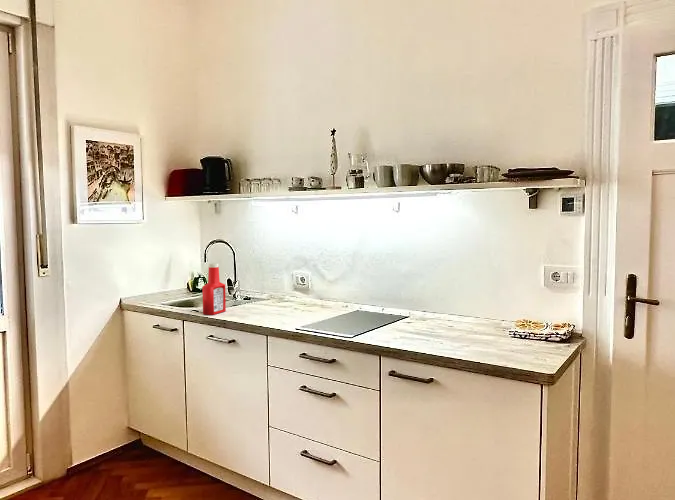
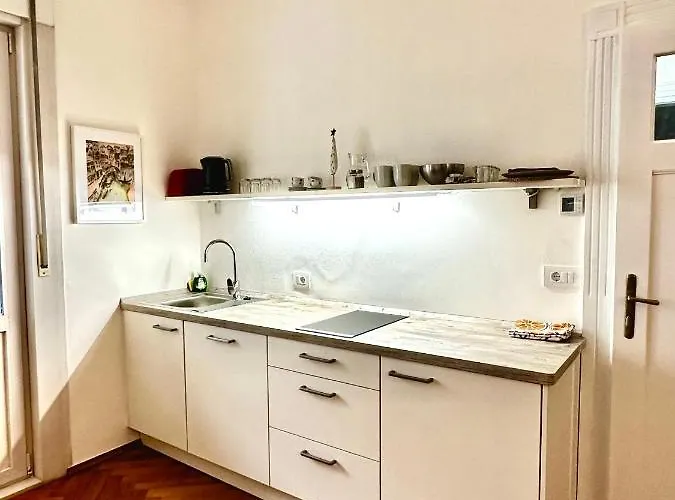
- soap bottle [201,263,227,316]
